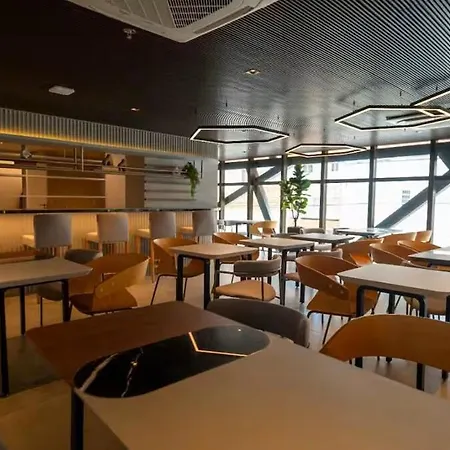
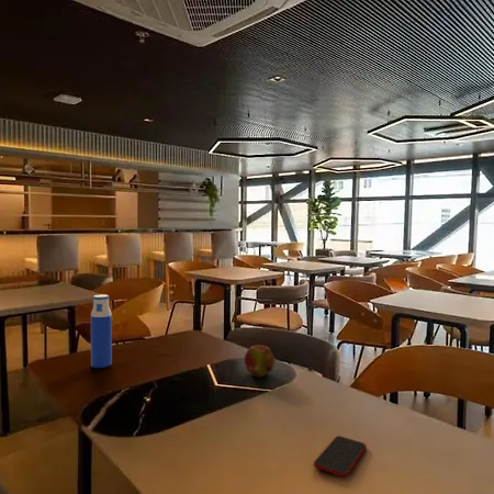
+ water bottle [90,293,113,369]
+ fruit [244,344,277,378]
+ smartphone [312,435,368,478]
